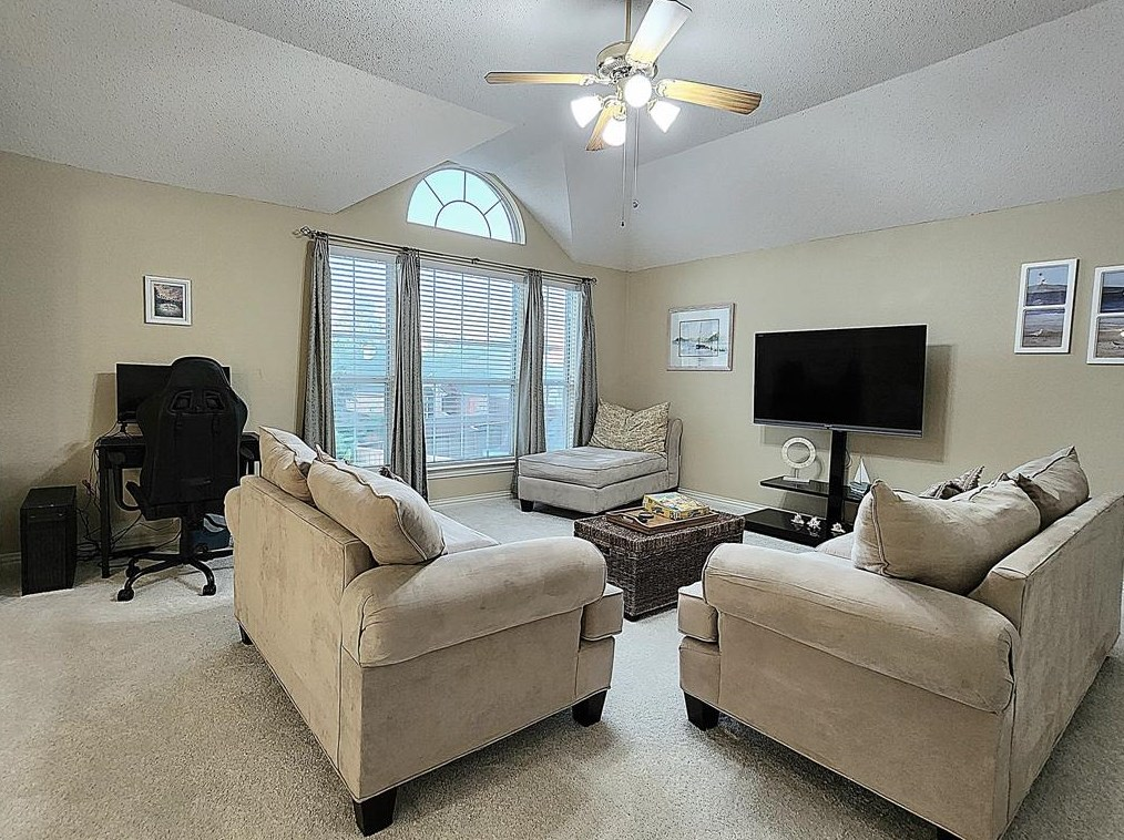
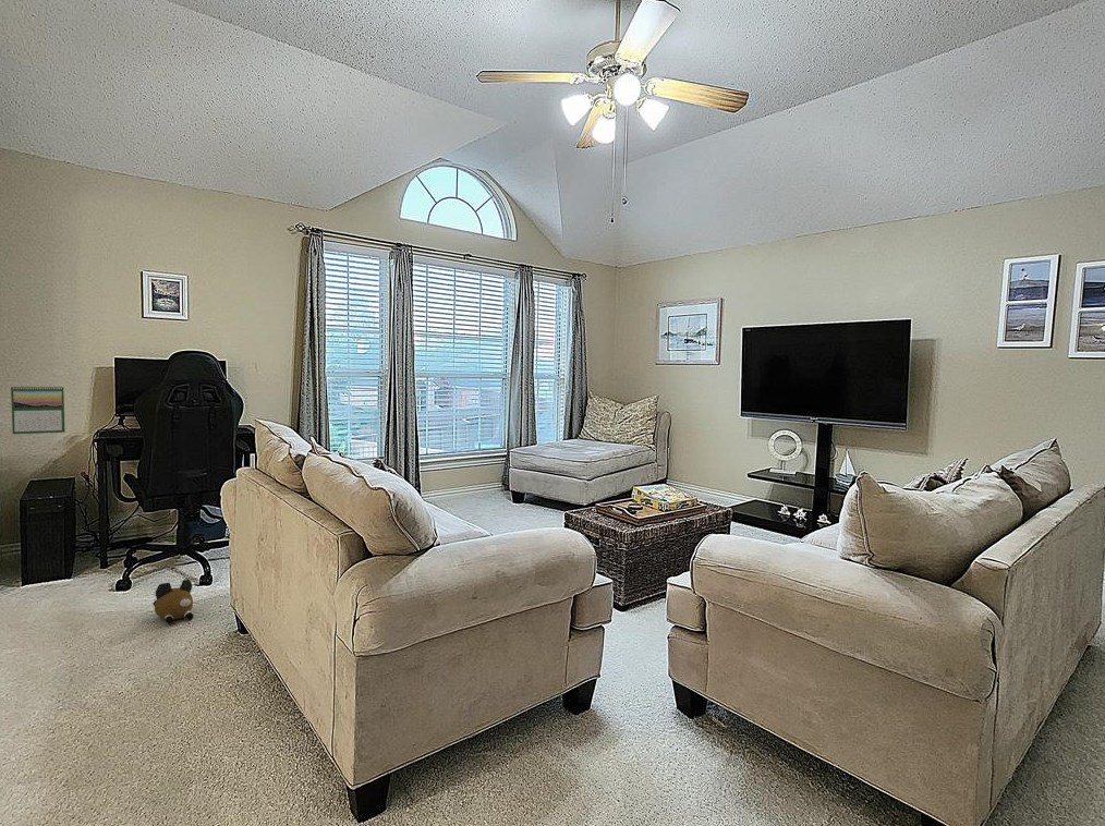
+ plush toy [153,579,194,625]
+ calendar [10,385,66,435]
